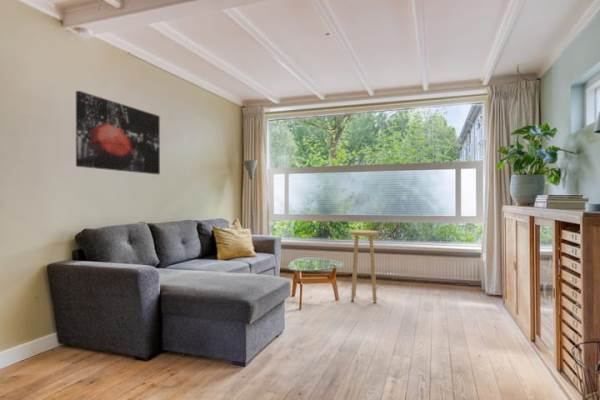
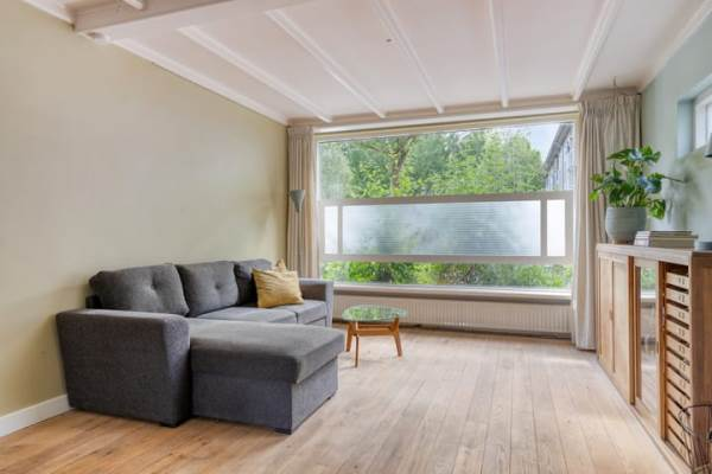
- stool [349,229,379,304]
- wall art [75,90,161,175]
